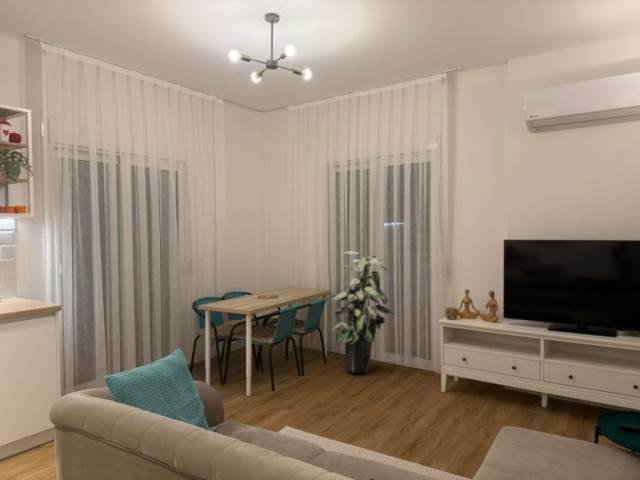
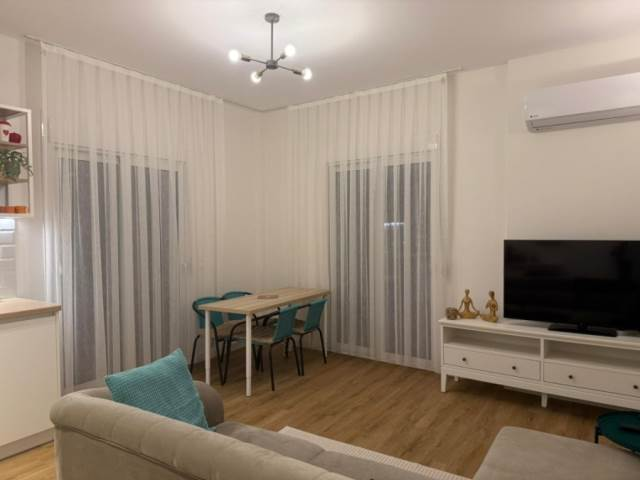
- indoor plant [330,250,395,374]
